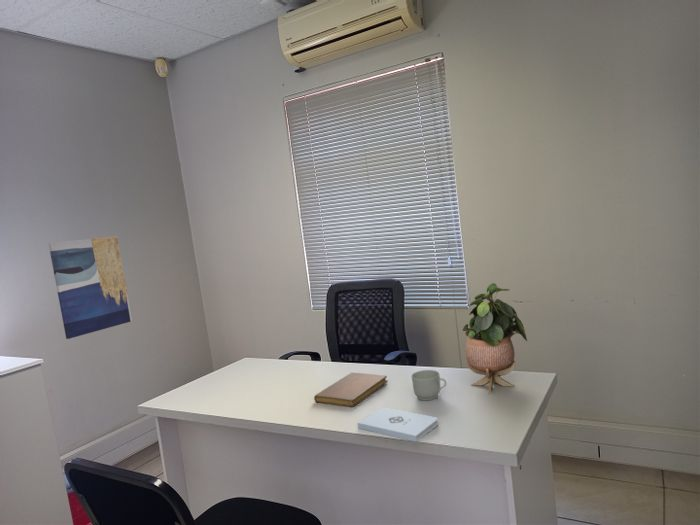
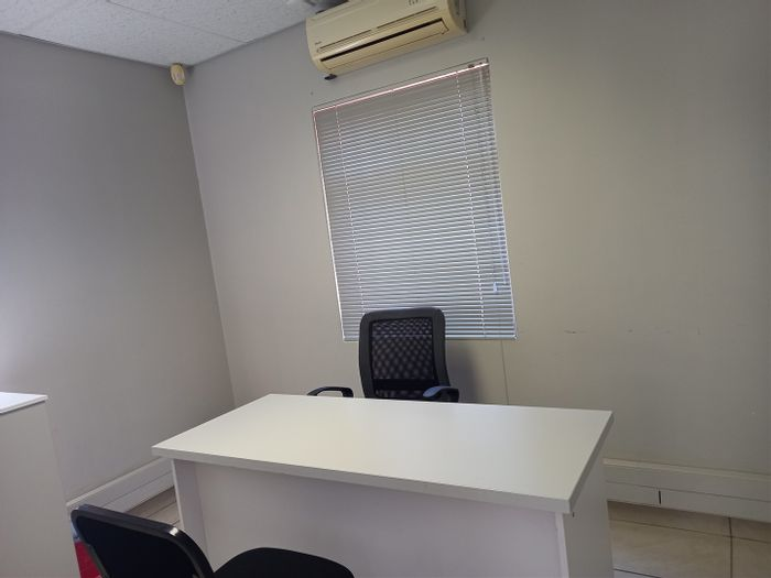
- potted plant [462,282,528,394]
- wall art [48,235,133,340]
- notepad [356,407,439,443]
- mug [411,369,447,401]
- notebook [313,372,389,408]
